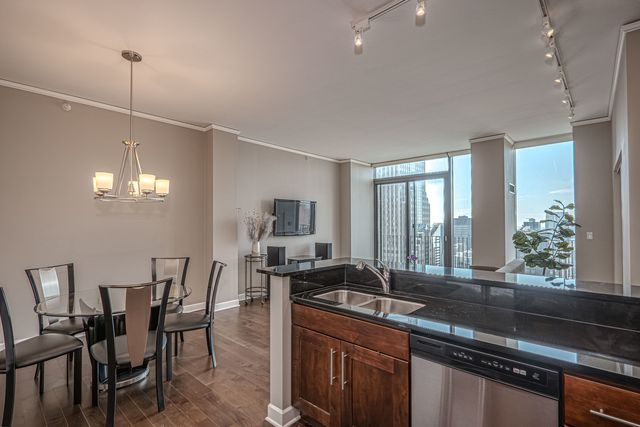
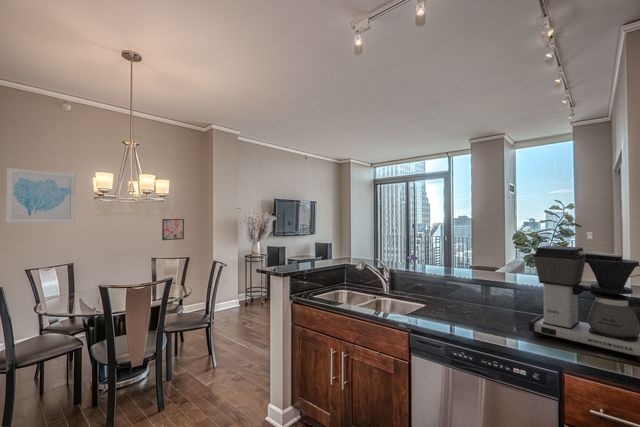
+ coffee maker [528,245,640,362]
+ wall art [5,167,77,224]
+ wall art [161,218,185,241]
